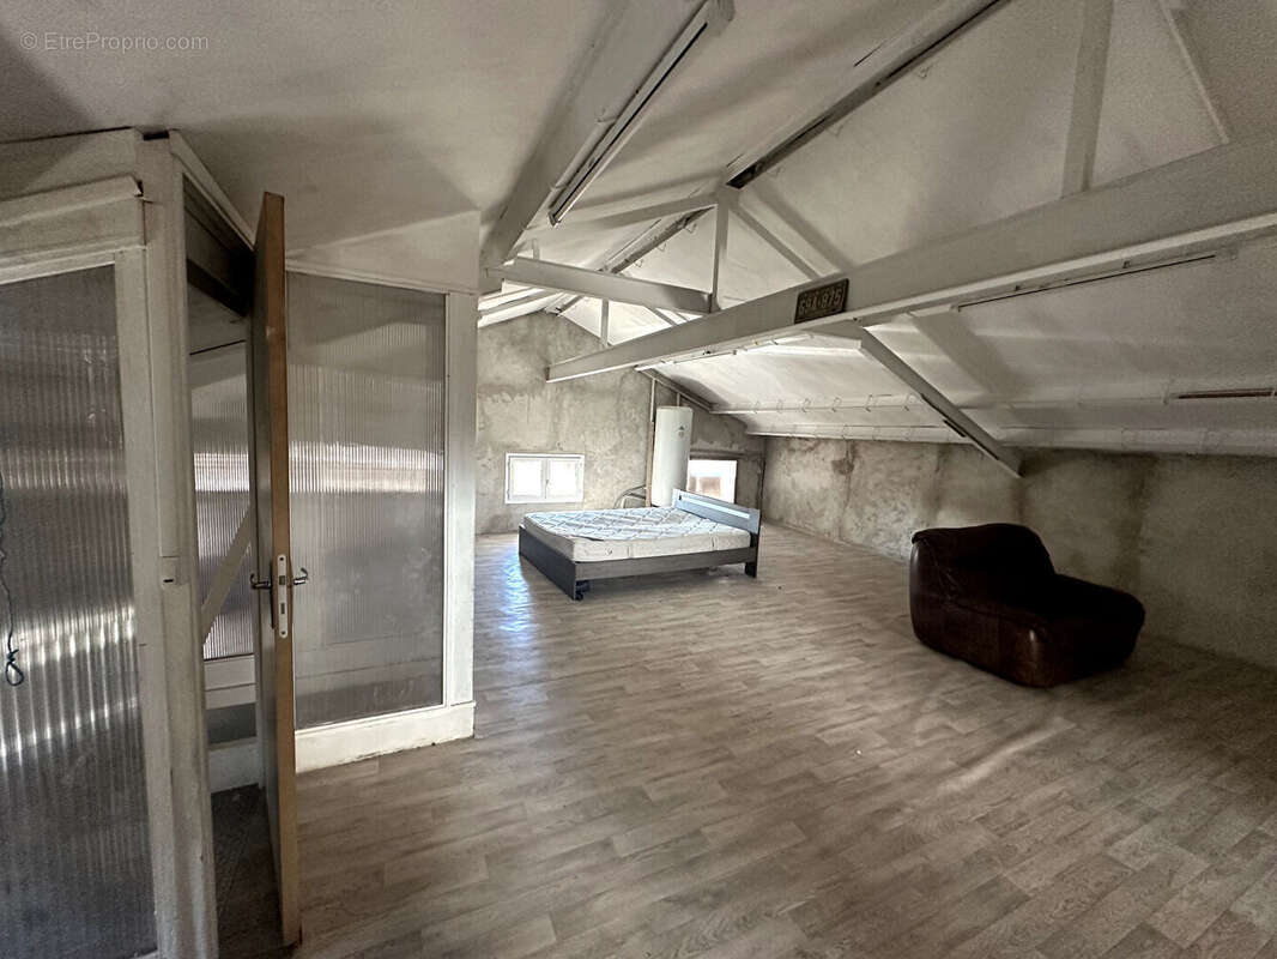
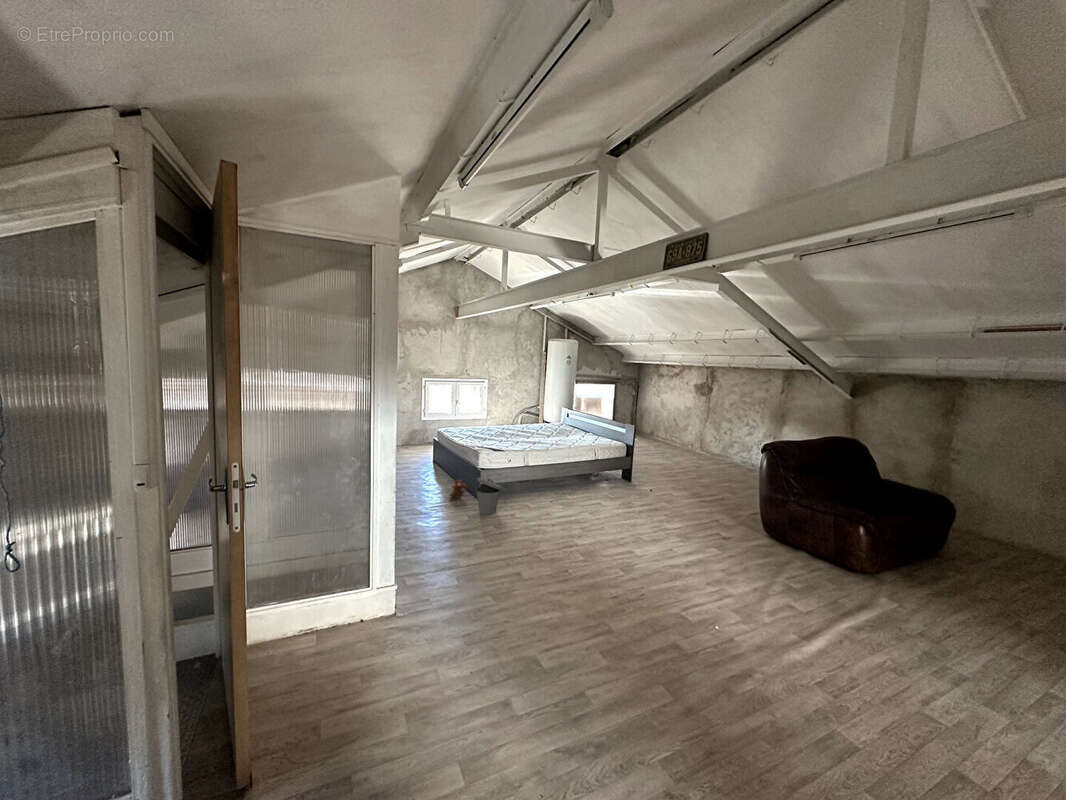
+ plush toy [448,479,468,499]
+ trash can [475,477,503,515]
